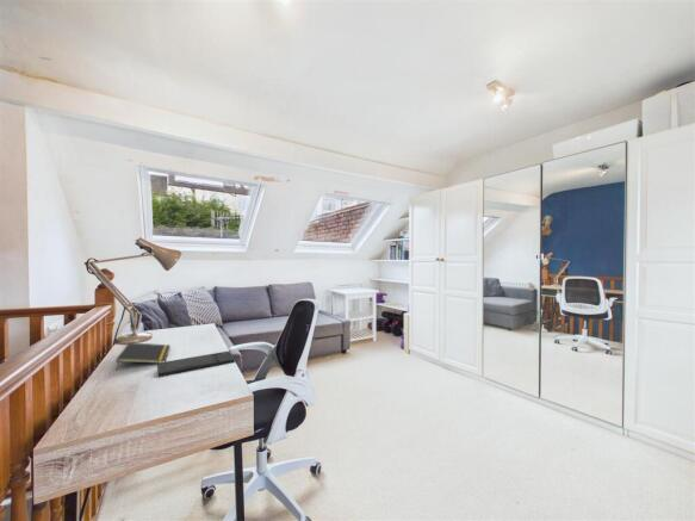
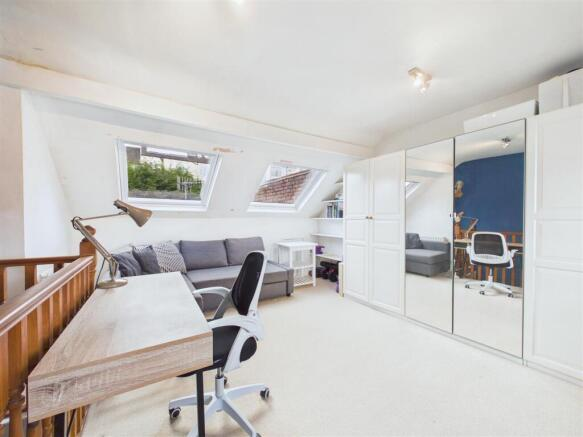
- notepad [114,341,172,372]
- keyboard [156,351,236,378]
